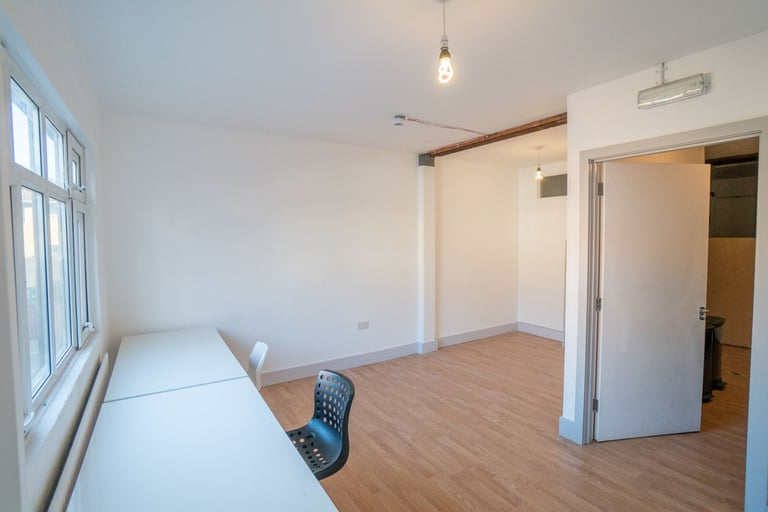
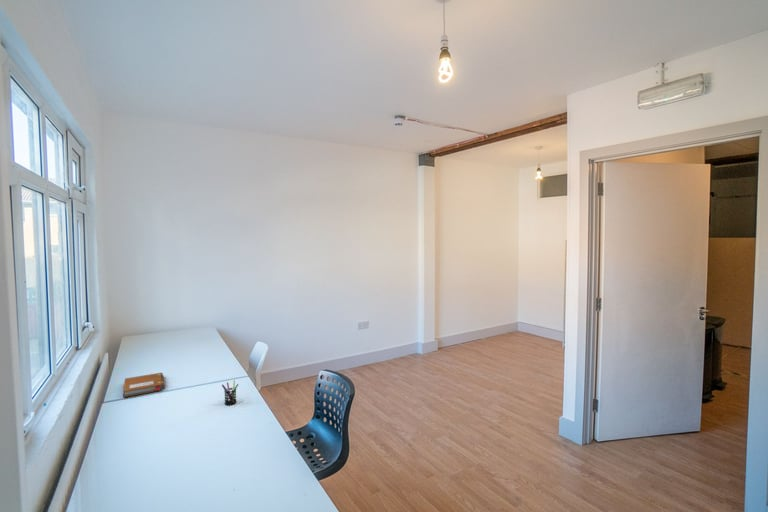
+ notebook [122,372,165,398]
+ pen holder [221,379,239,406]
